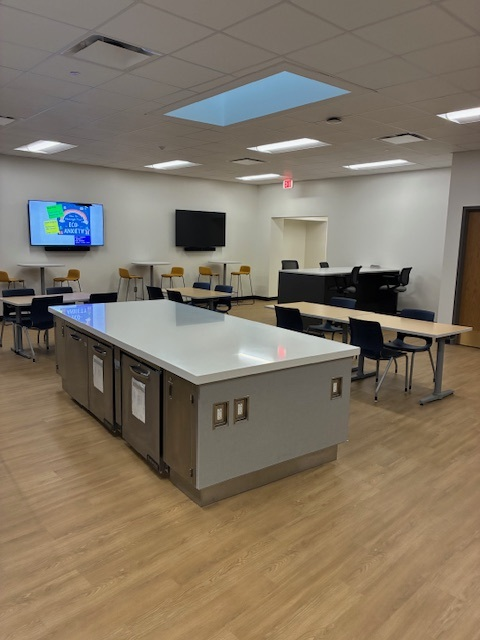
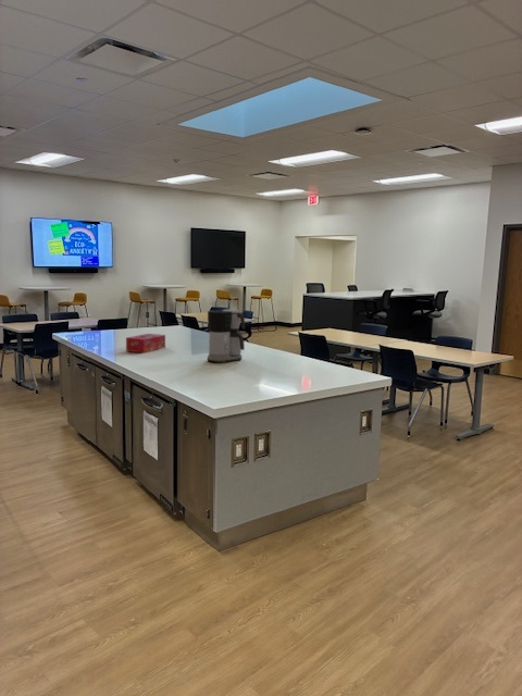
+ tissue box [125,333,166,355]
+ coffee maker [207,309,246,364]
